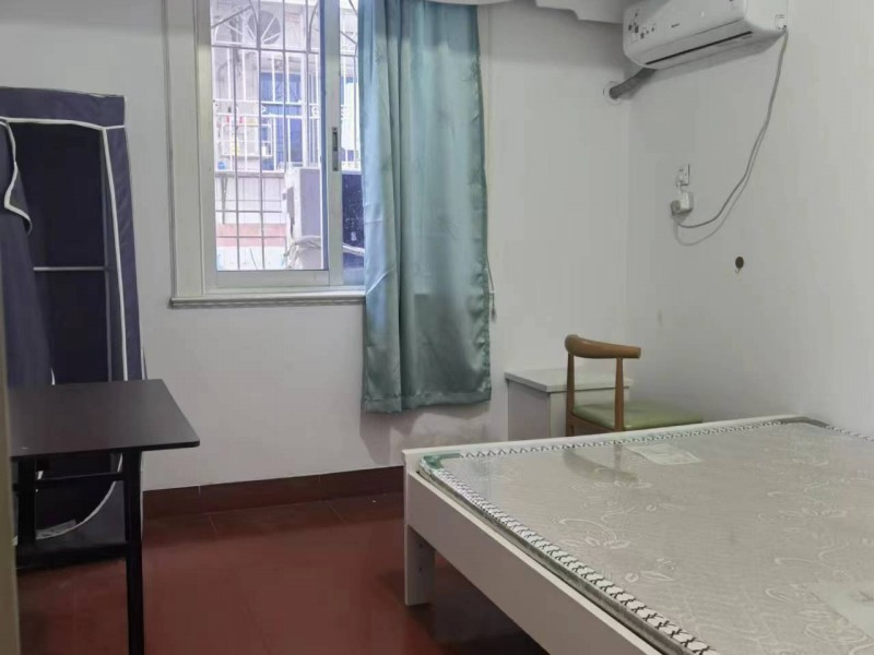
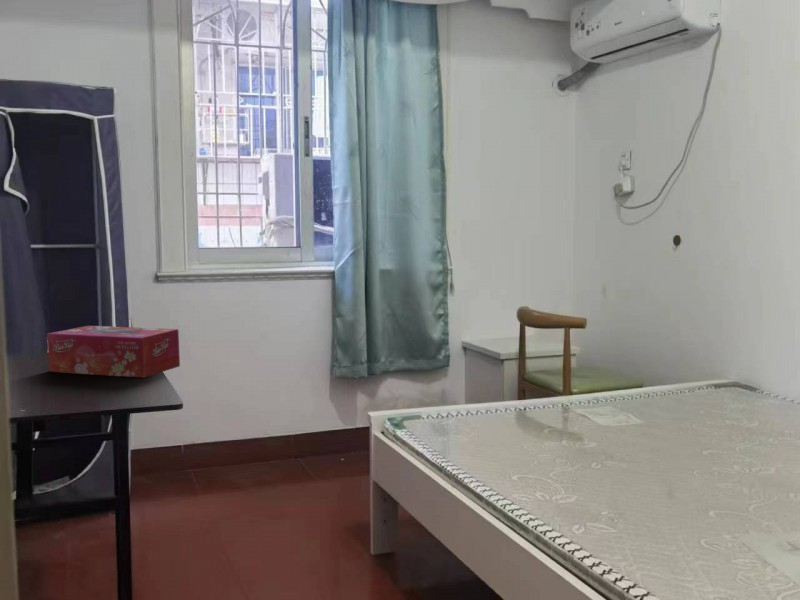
+ tissue box [46,325,181,379]
